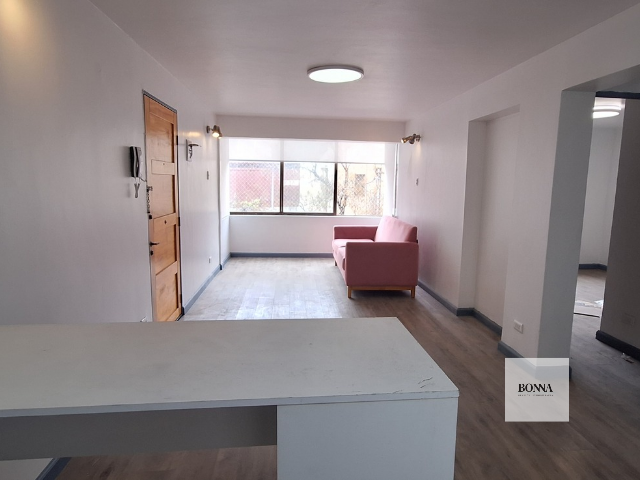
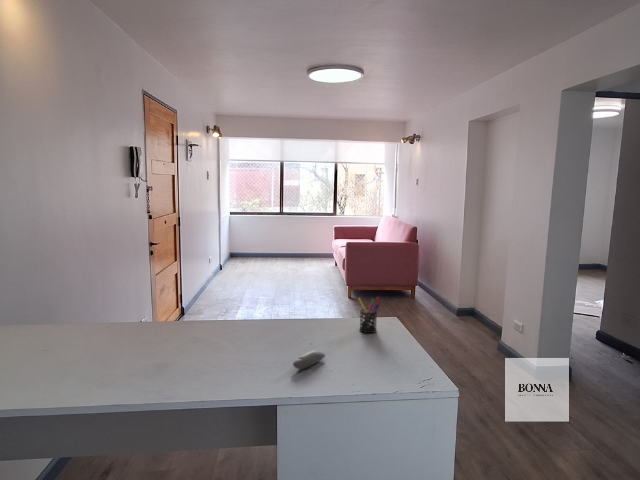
+ computer mouse [292,350,326,370]
+ pen holder [357,296,380,334]
